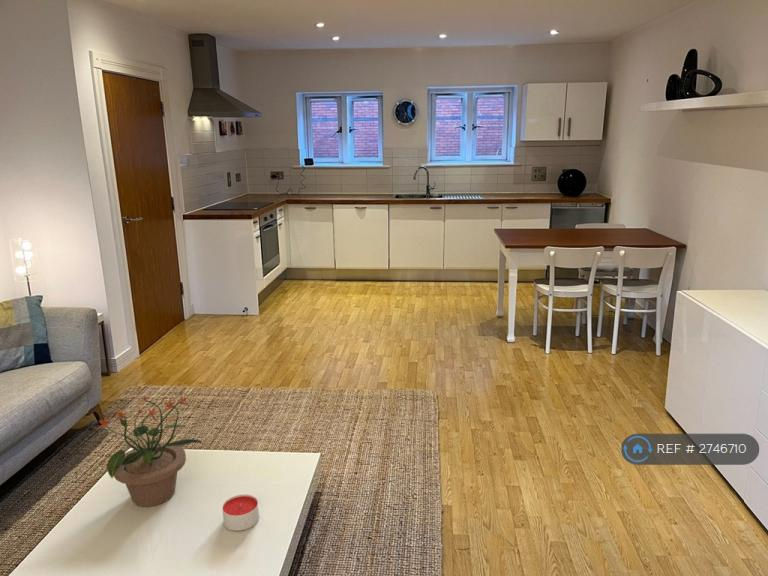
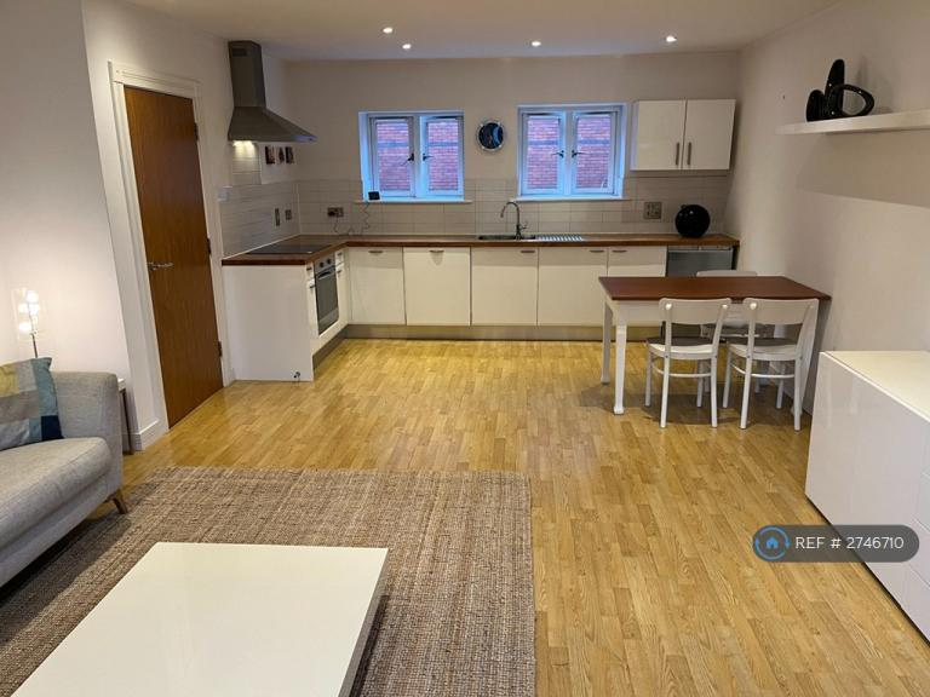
- candle [221,494,260,532]
- potted plant [95,394,204,508]
